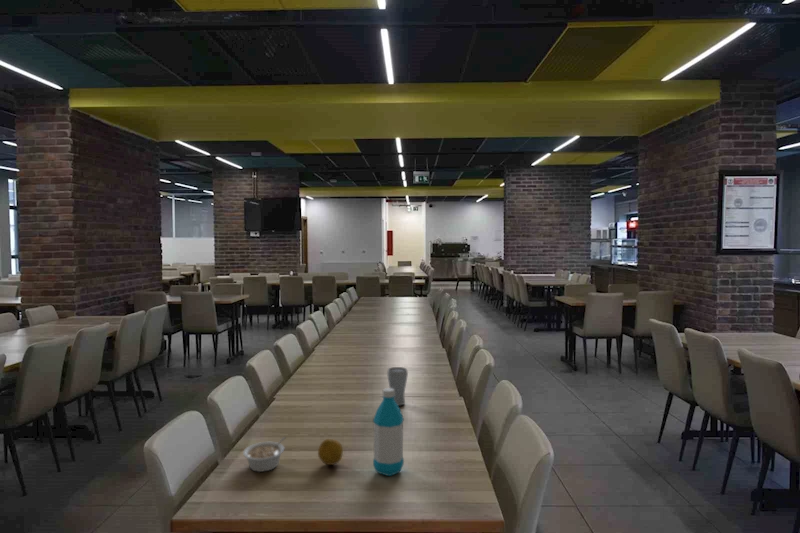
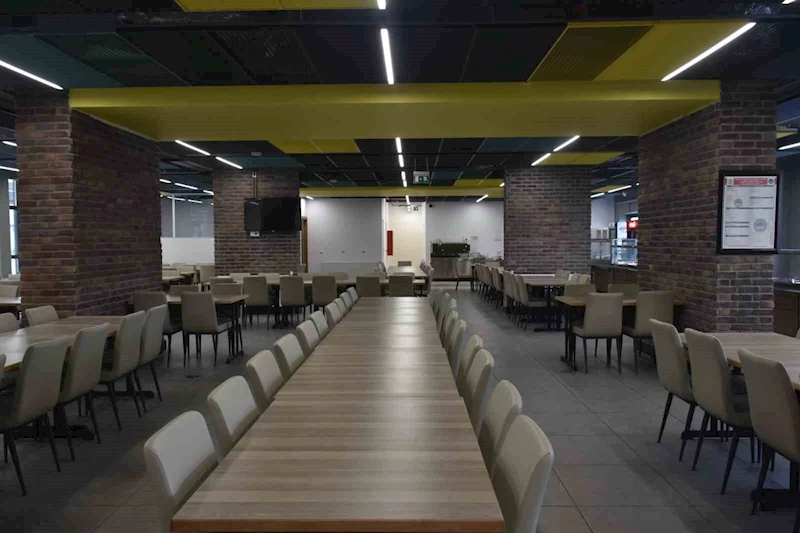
- water bottle [372,387,405,477]
- drinking glass [386,366,409,407]
- fruit [317,438,344,466]
- legume [242,436,287,473]
